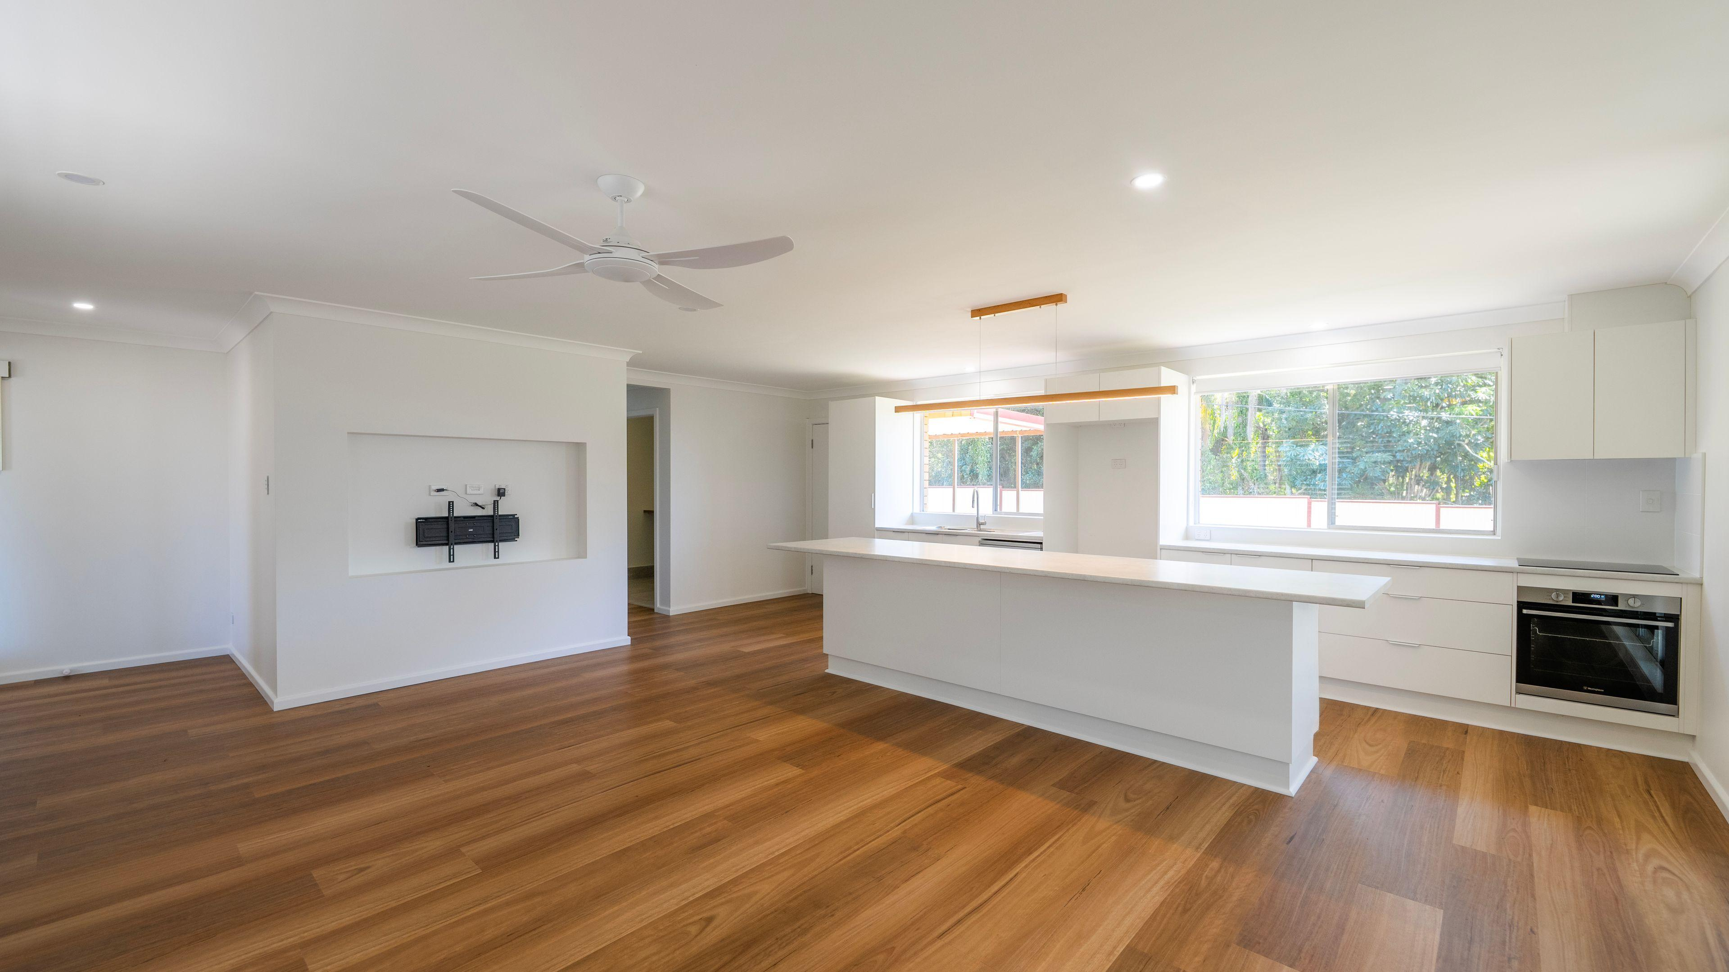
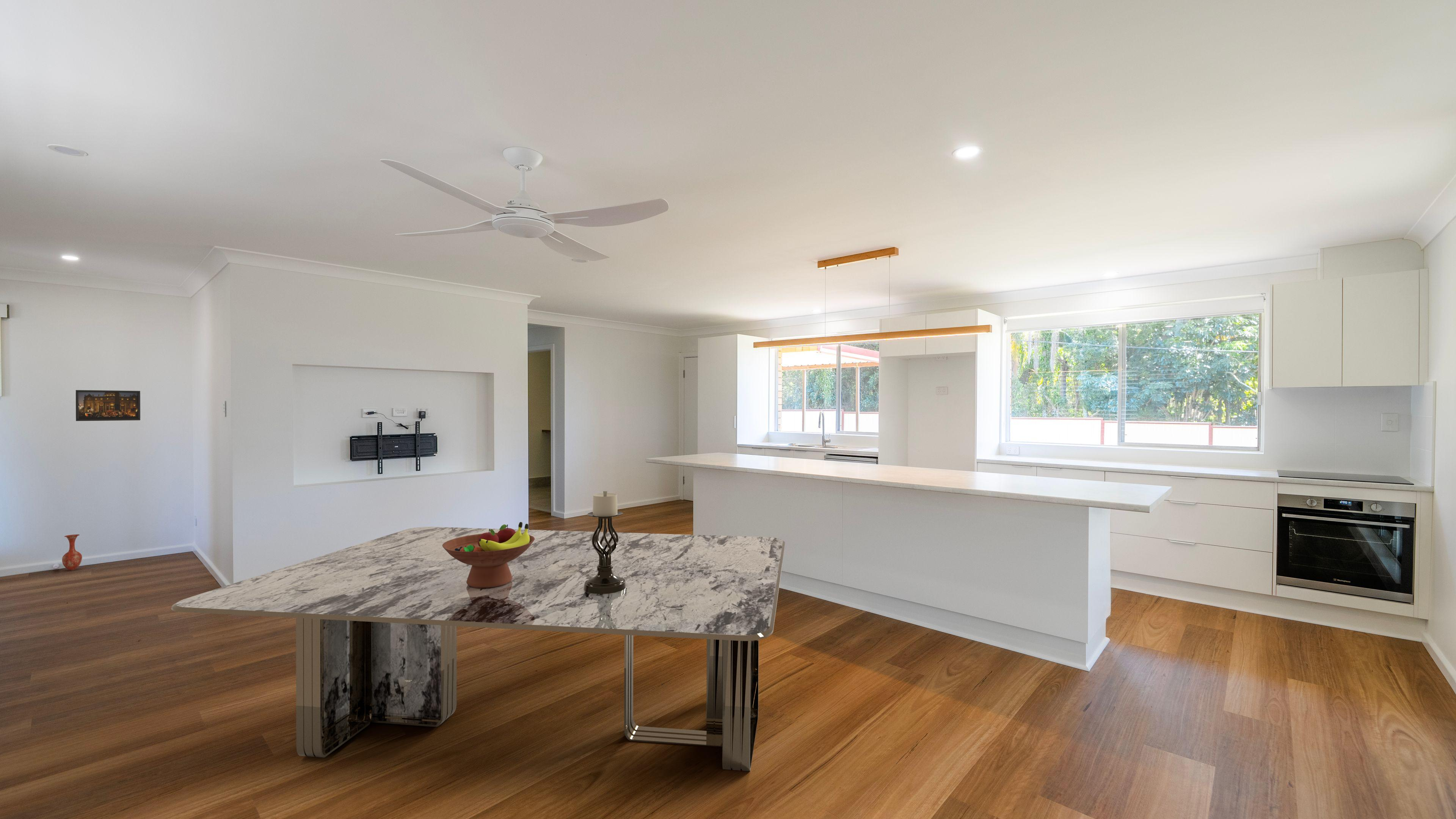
+ fruit bowl [442,522,535,588]
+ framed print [75,390,141,421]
+ vase [62,534,83,571]
+ dining table [171,526,785,772]
+ candle holder [584,490,626,594]
